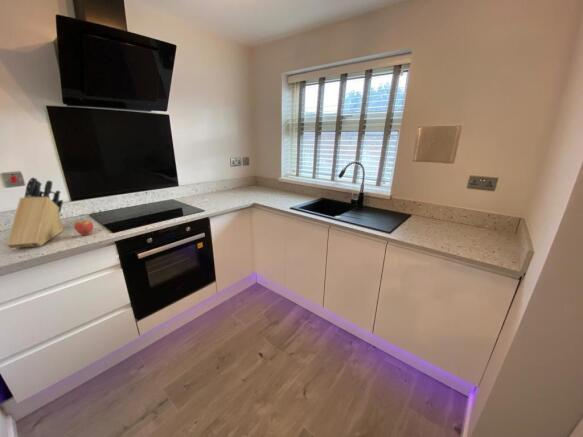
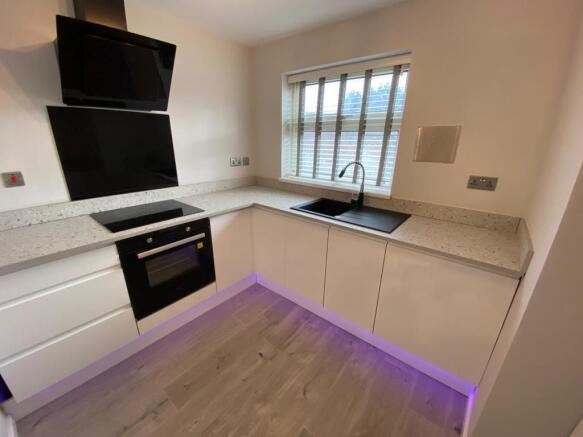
- knife block [6,176,64,249]
- fruit [73,217,94,237]
